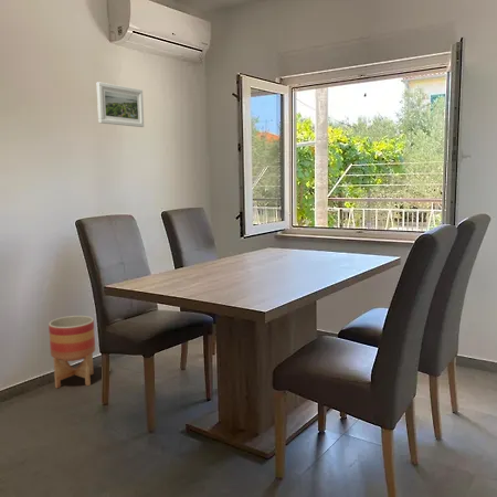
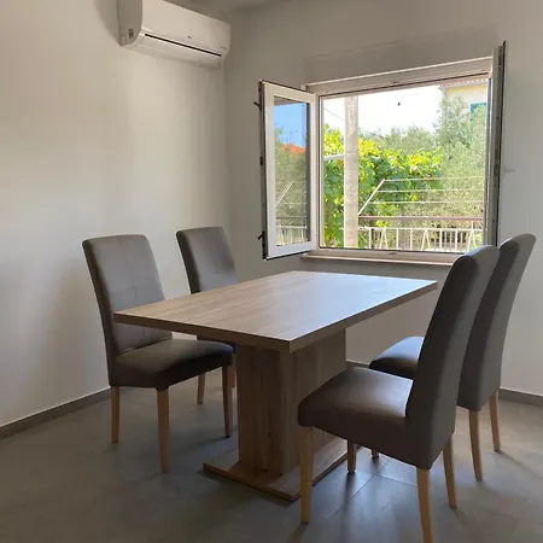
- planter [47,315,96,390]
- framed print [96,81,145,128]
